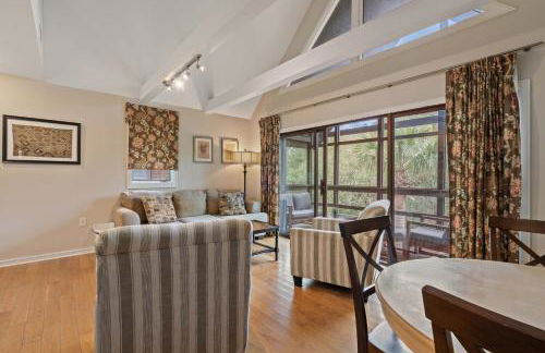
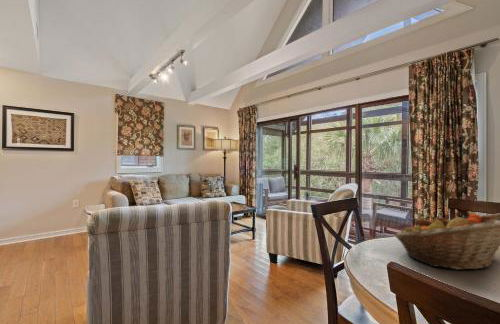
+ fruit basket [394,213,500,271]
